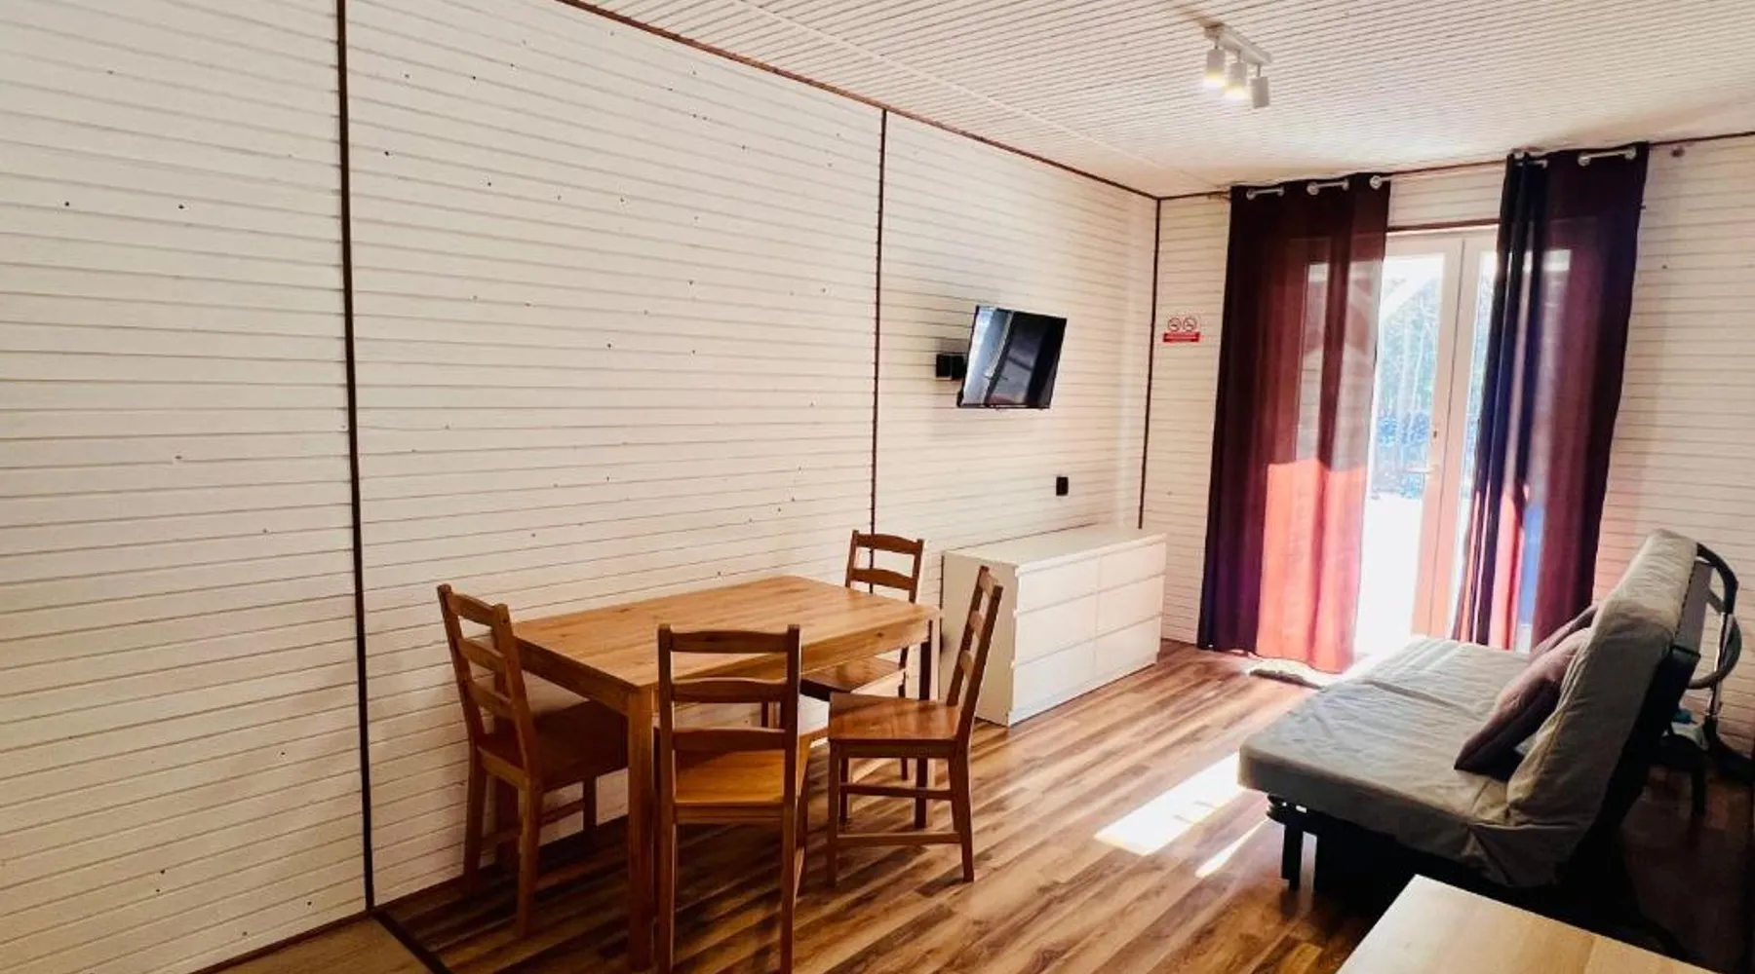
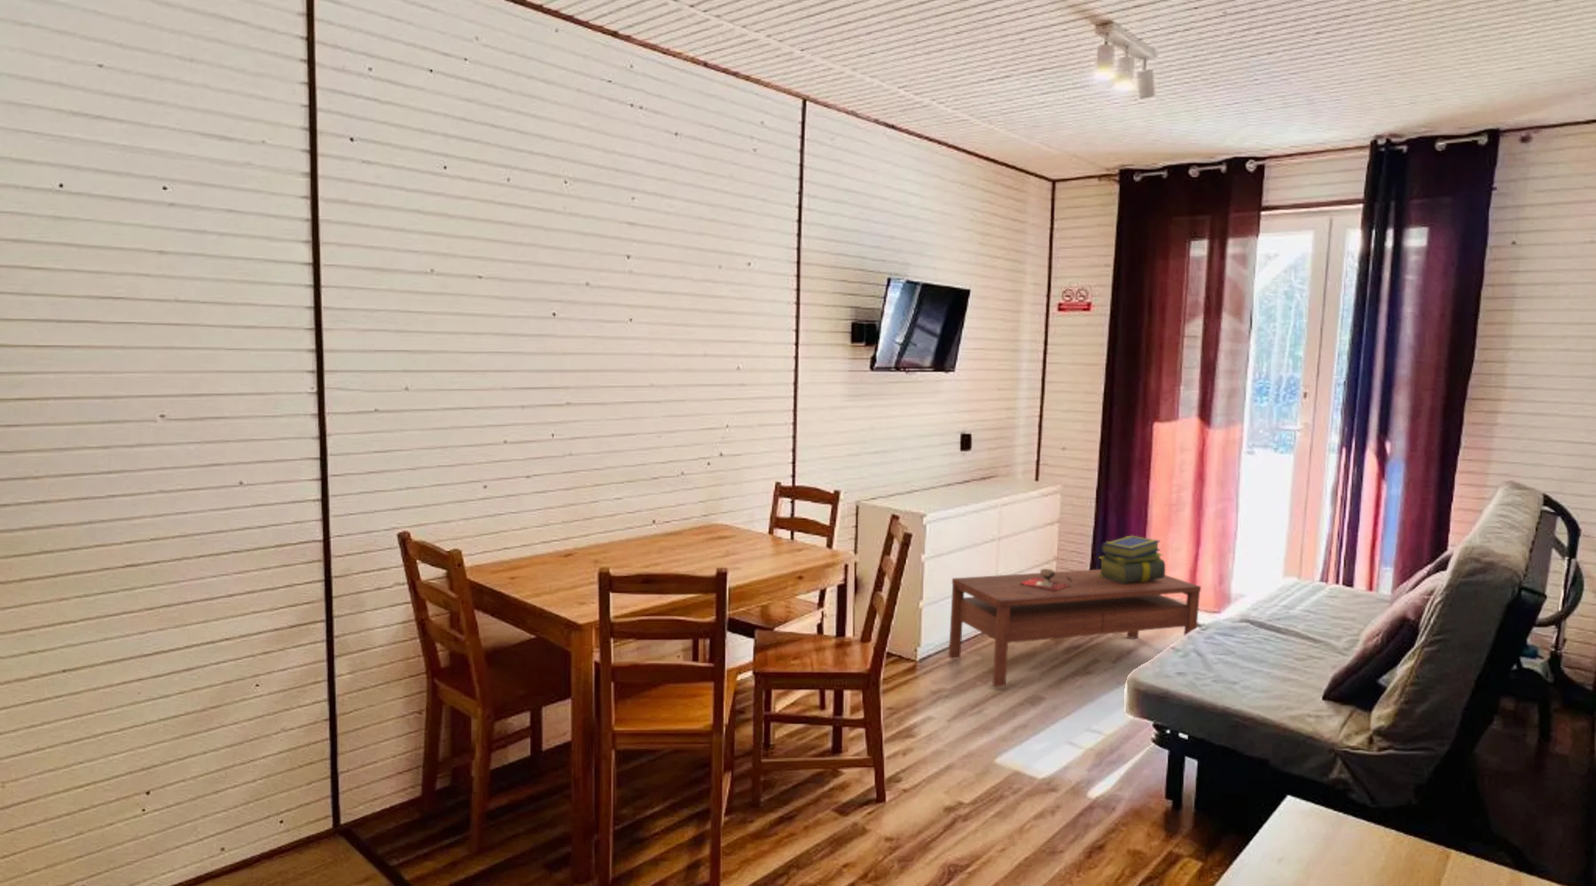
+ stack of books [1098,535,1166,584]
+ coffee table [948,568,1202,689]
+ decorative bowl [1022,567,1072,590]
